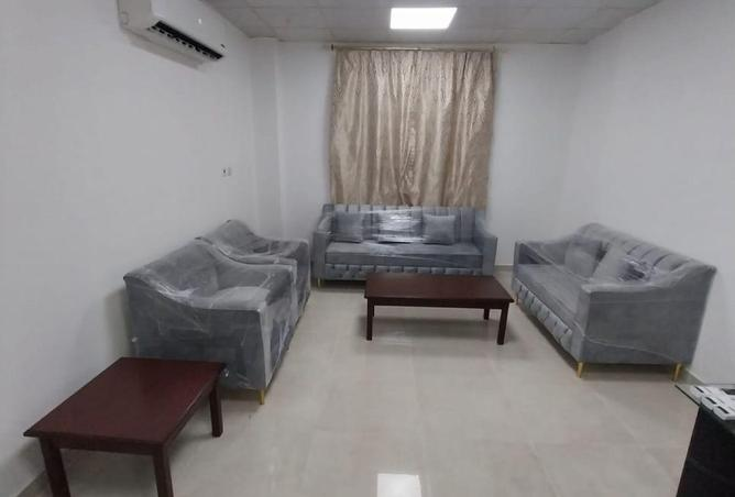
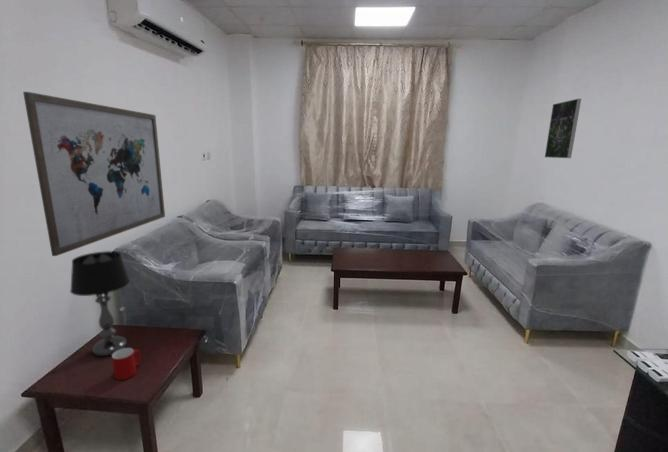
+ cup [111,347,142,381]
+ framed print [544,98,582,159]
+ table lamp [69,250,131,357]
+ wall art [22,91,166,257]
